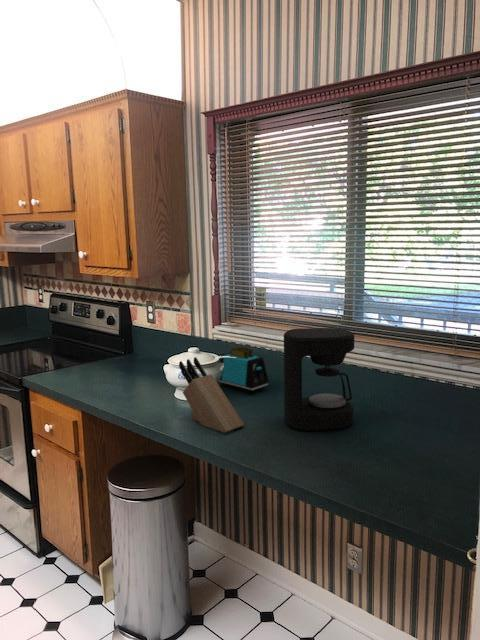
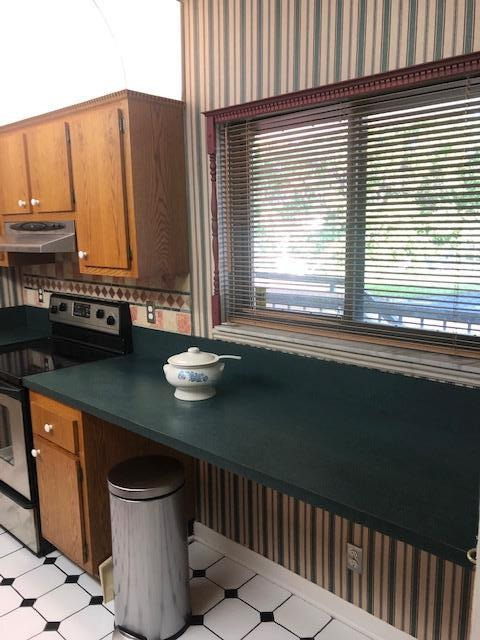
- toaster [218,346,270,394]
- coffee maker [283,327,355,432]
- knife block [178,356,245,434]
